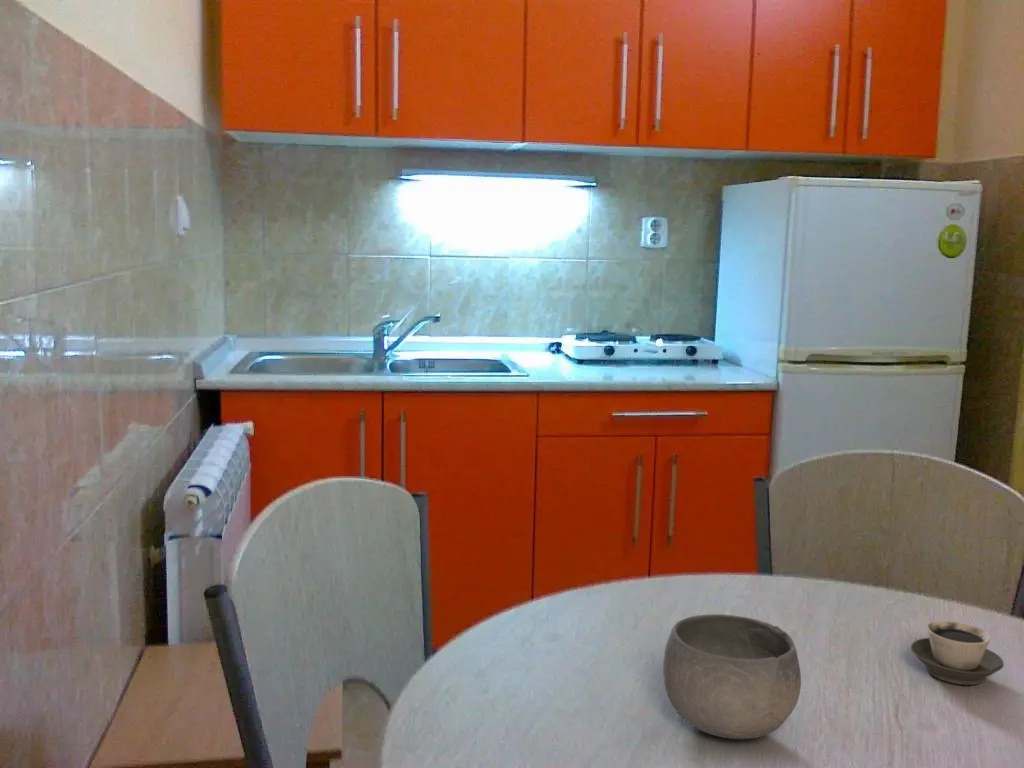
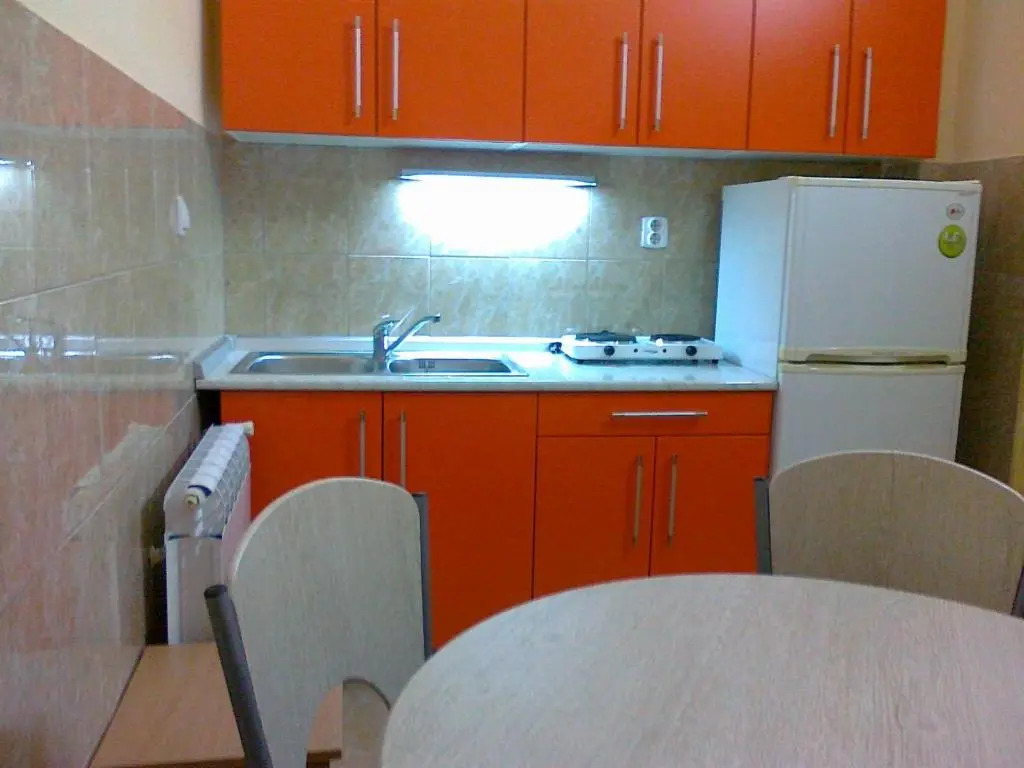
- bowl [662,613,802,740]
- cup [910,620,1005,686]
